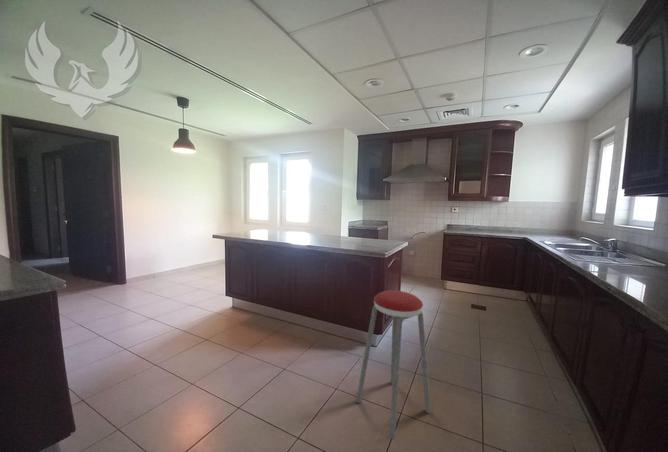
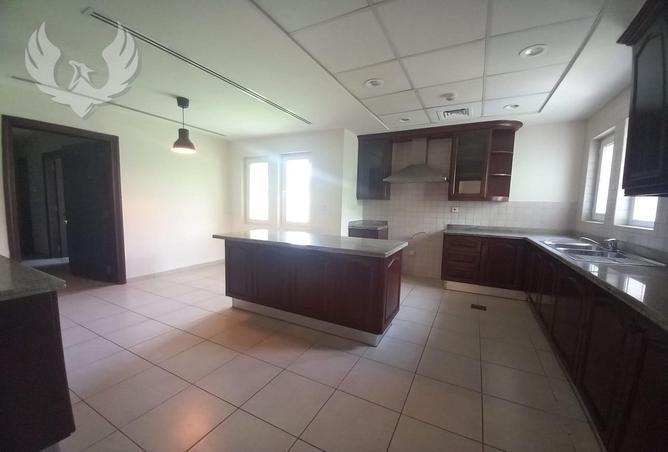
- music stool [355,289,432,440]
